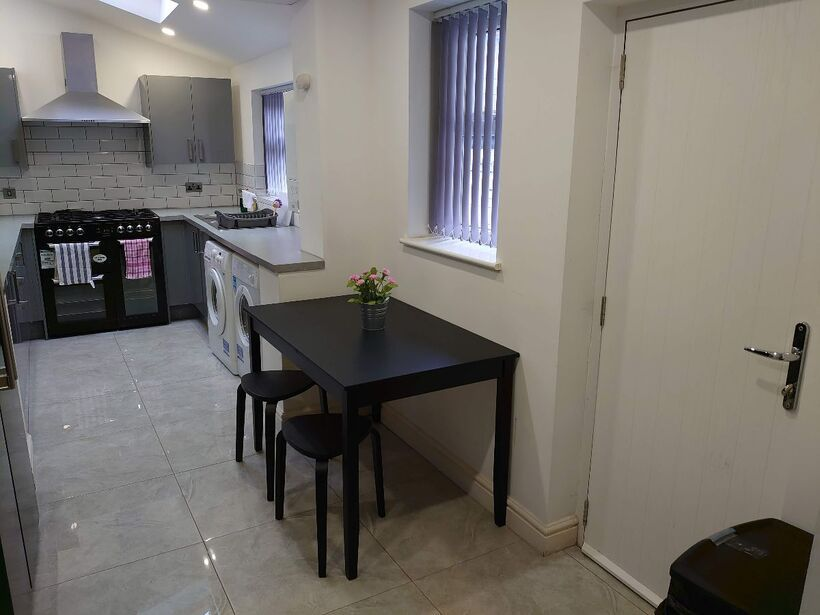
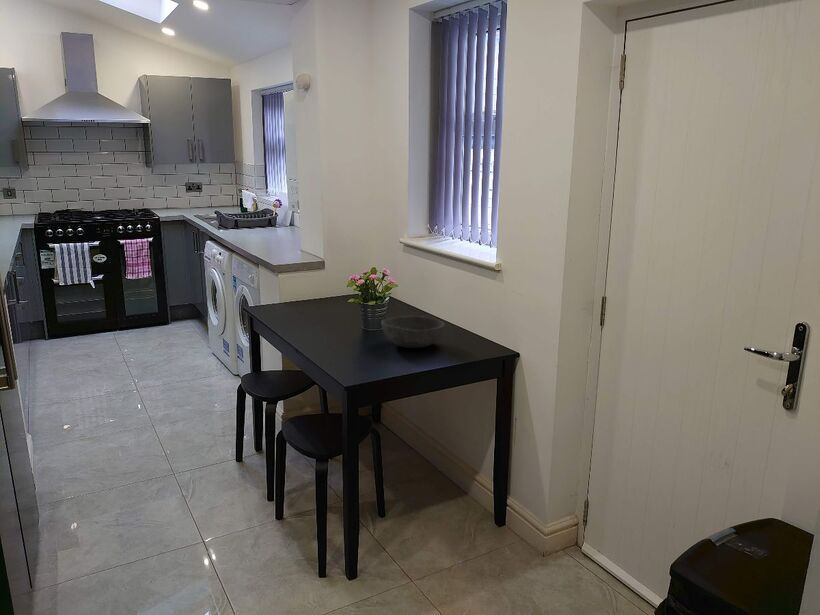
+ bowl [380,314,445,349]
